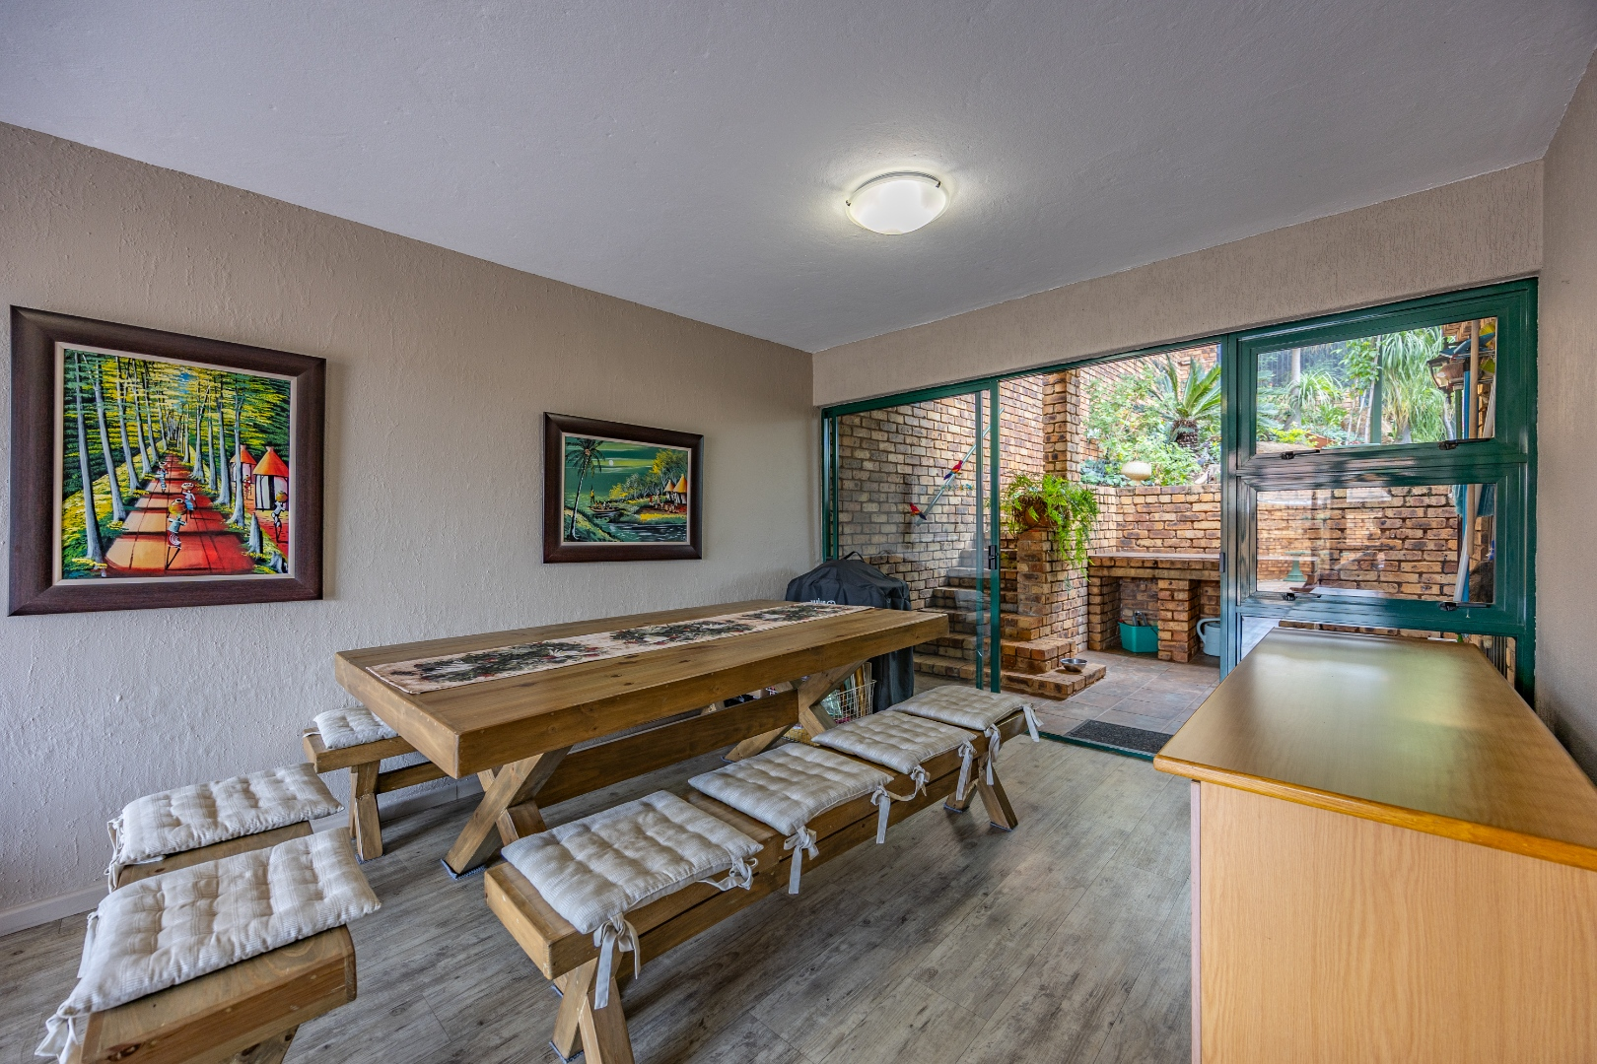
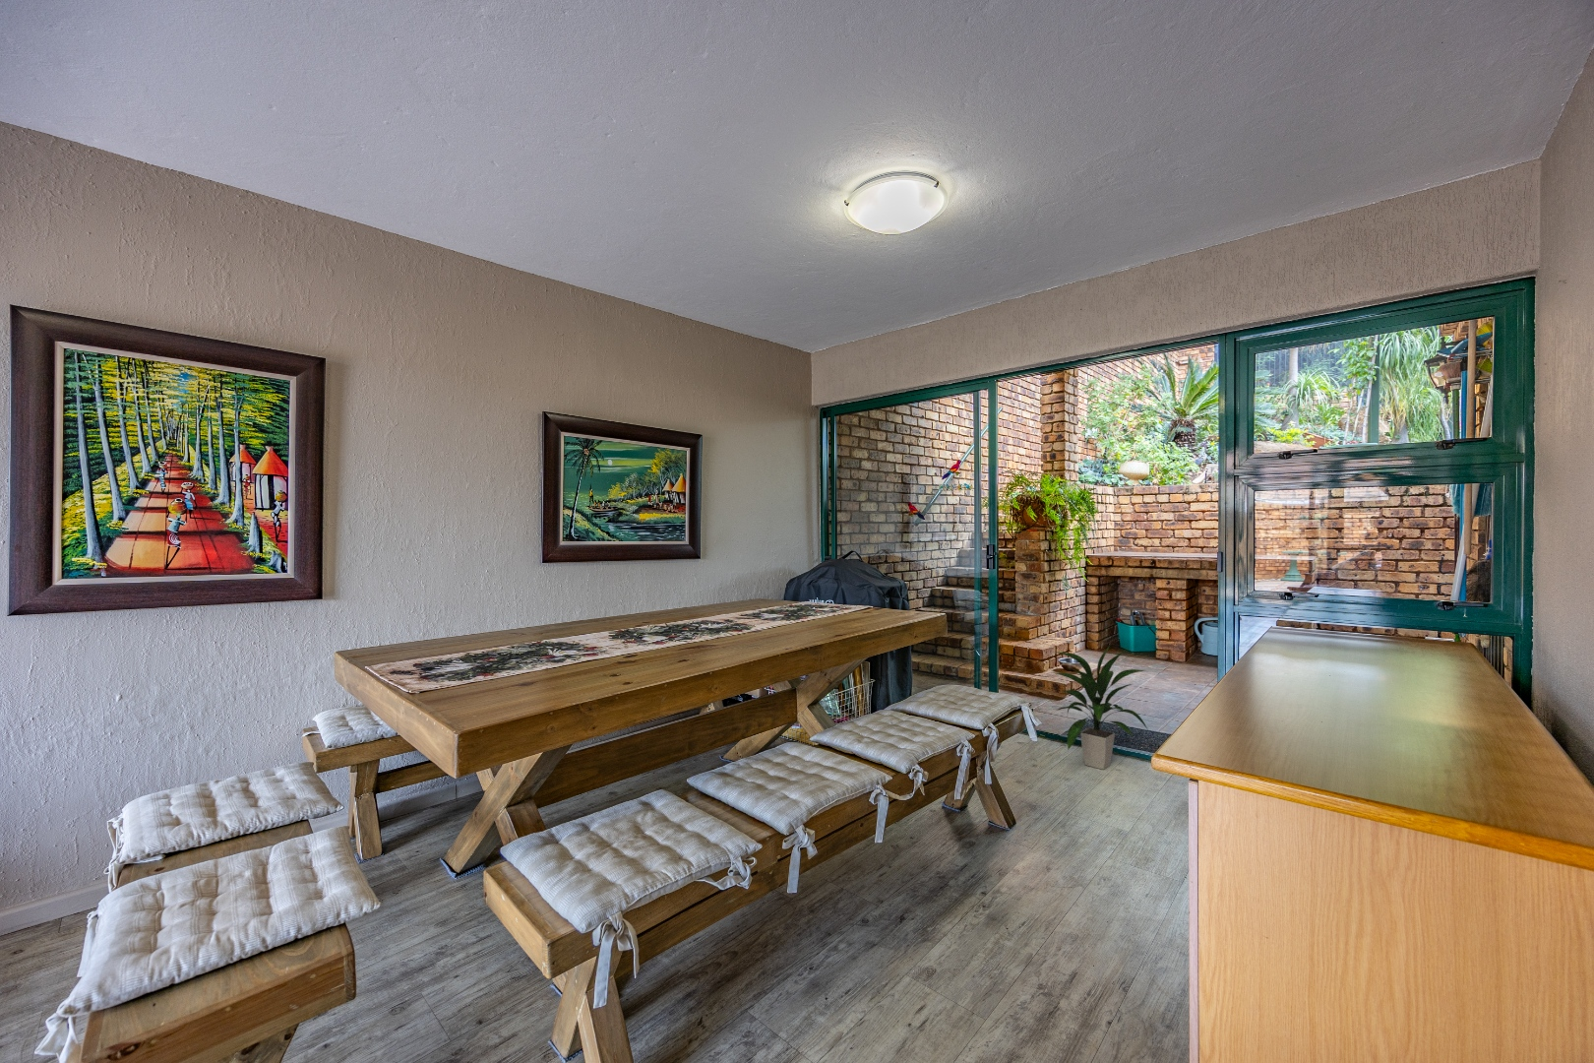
+ indoor plant [1050,645,1150,771]
